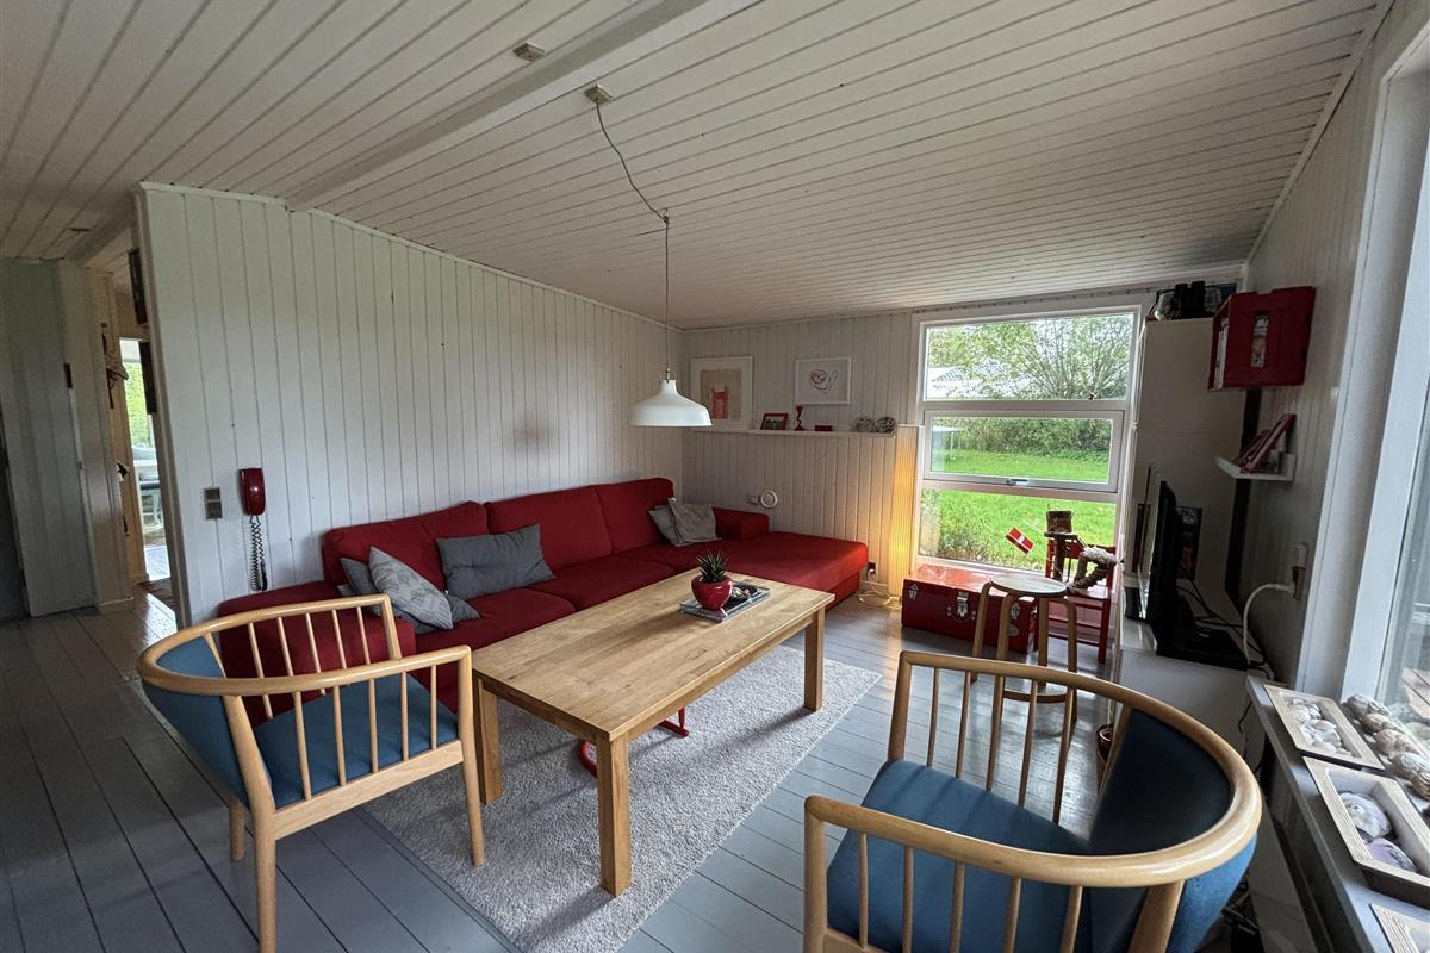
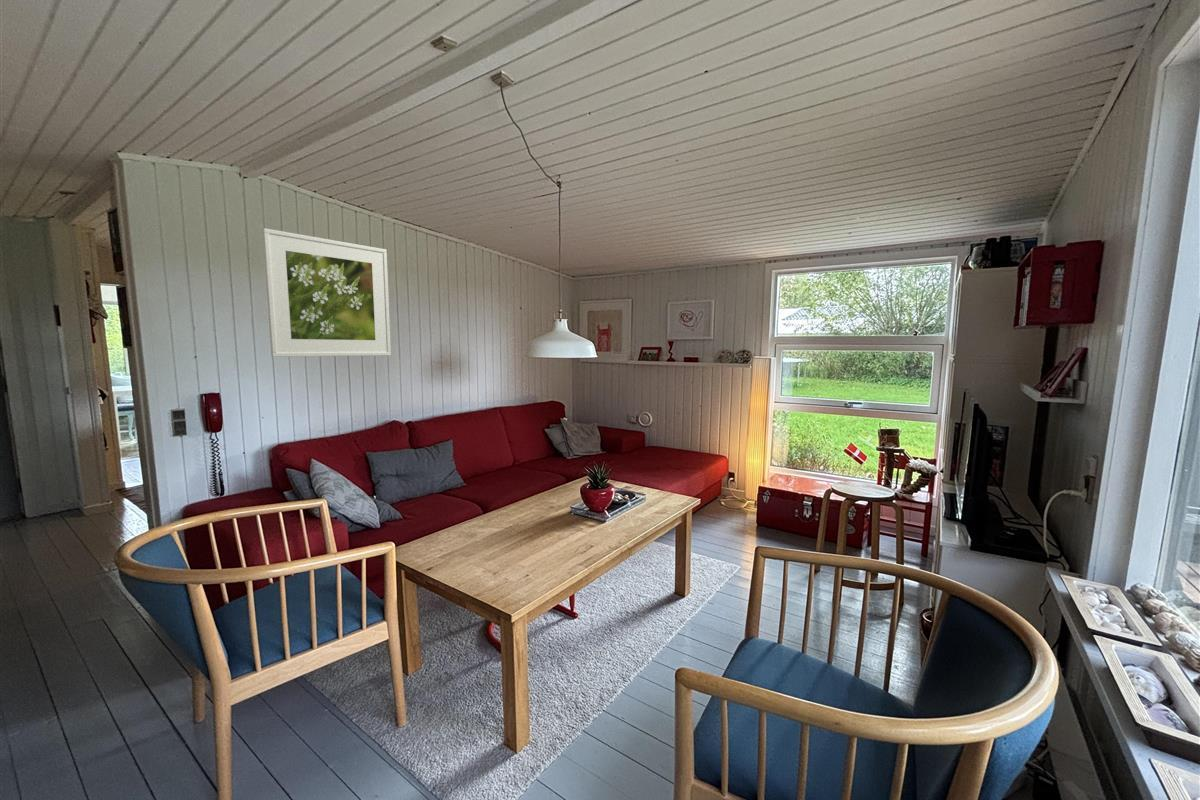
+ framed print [262,227,392,358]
